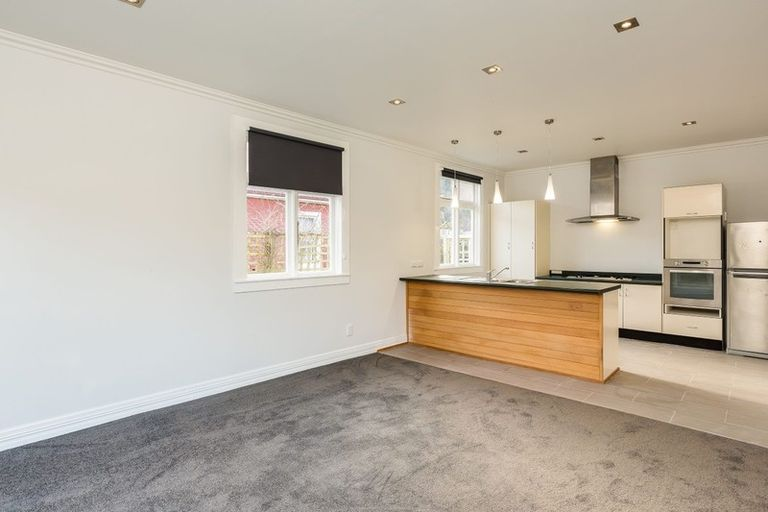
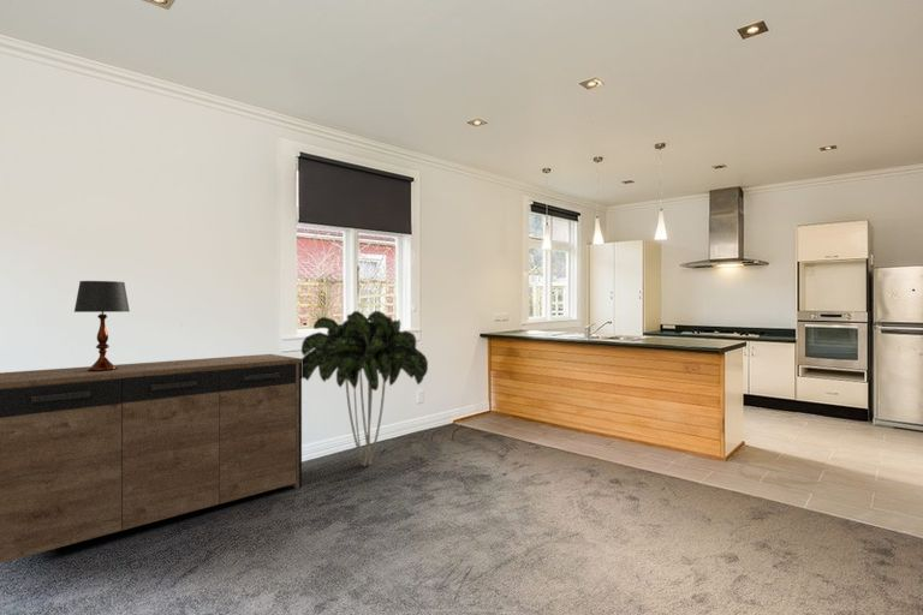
+ table lamp [73,280,131,372]
+ sideboard [0,353,303,565]
+ indoor plant [300,310,429,467]
